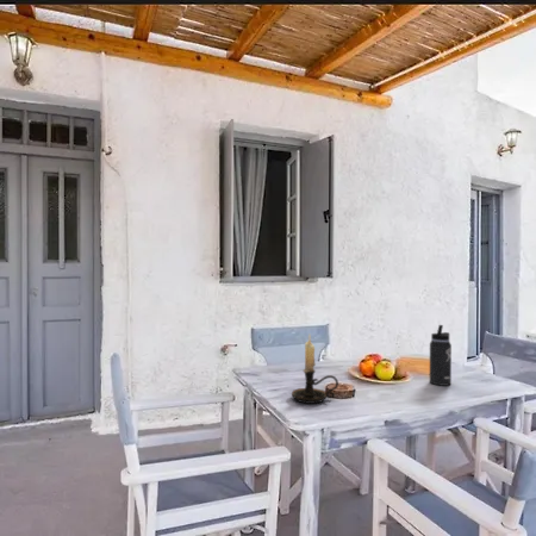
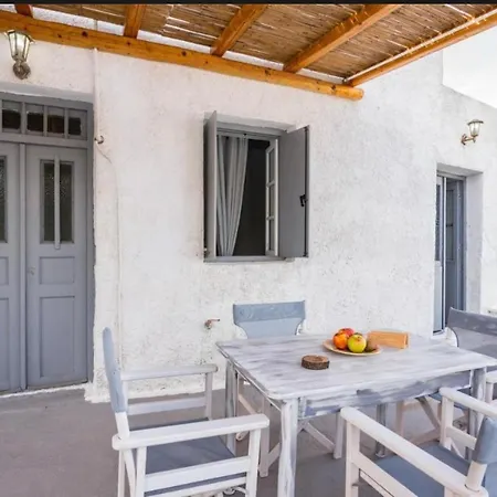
- thermos bottle [428,324,453,387]
- candle holder [291,334,339,405]
